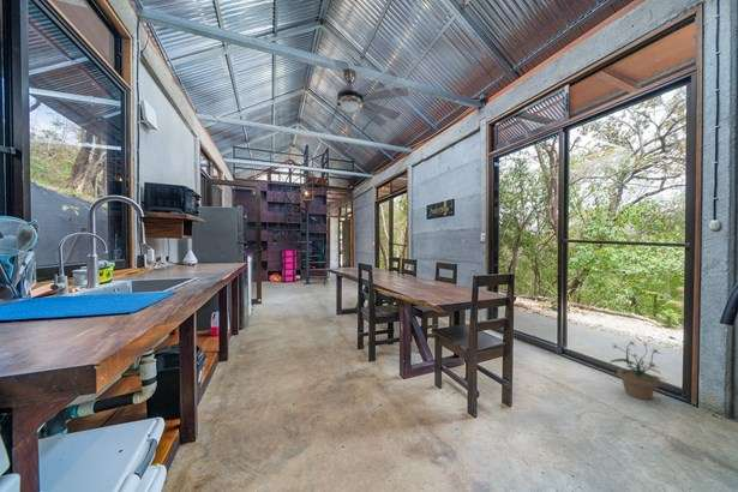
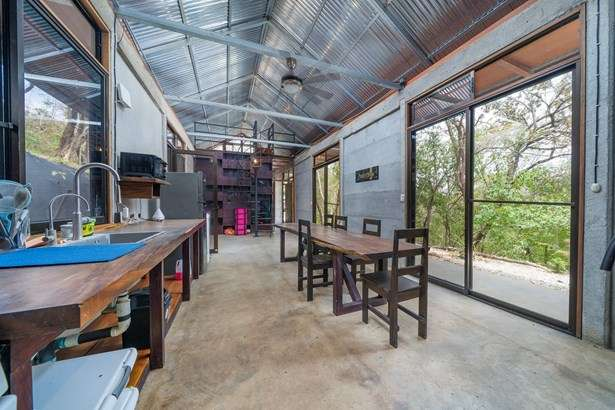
- potted plant [608,338,668,401]
